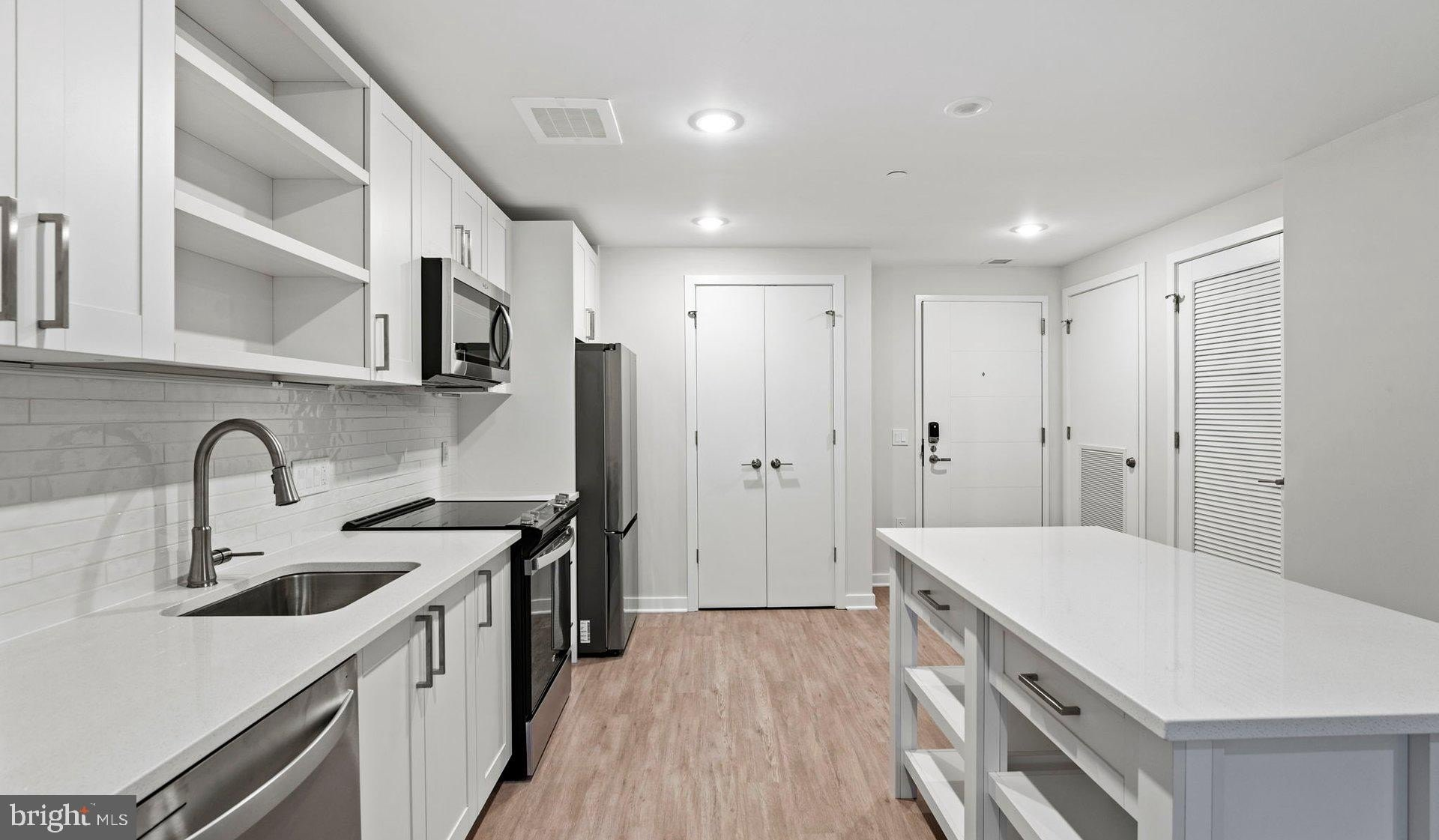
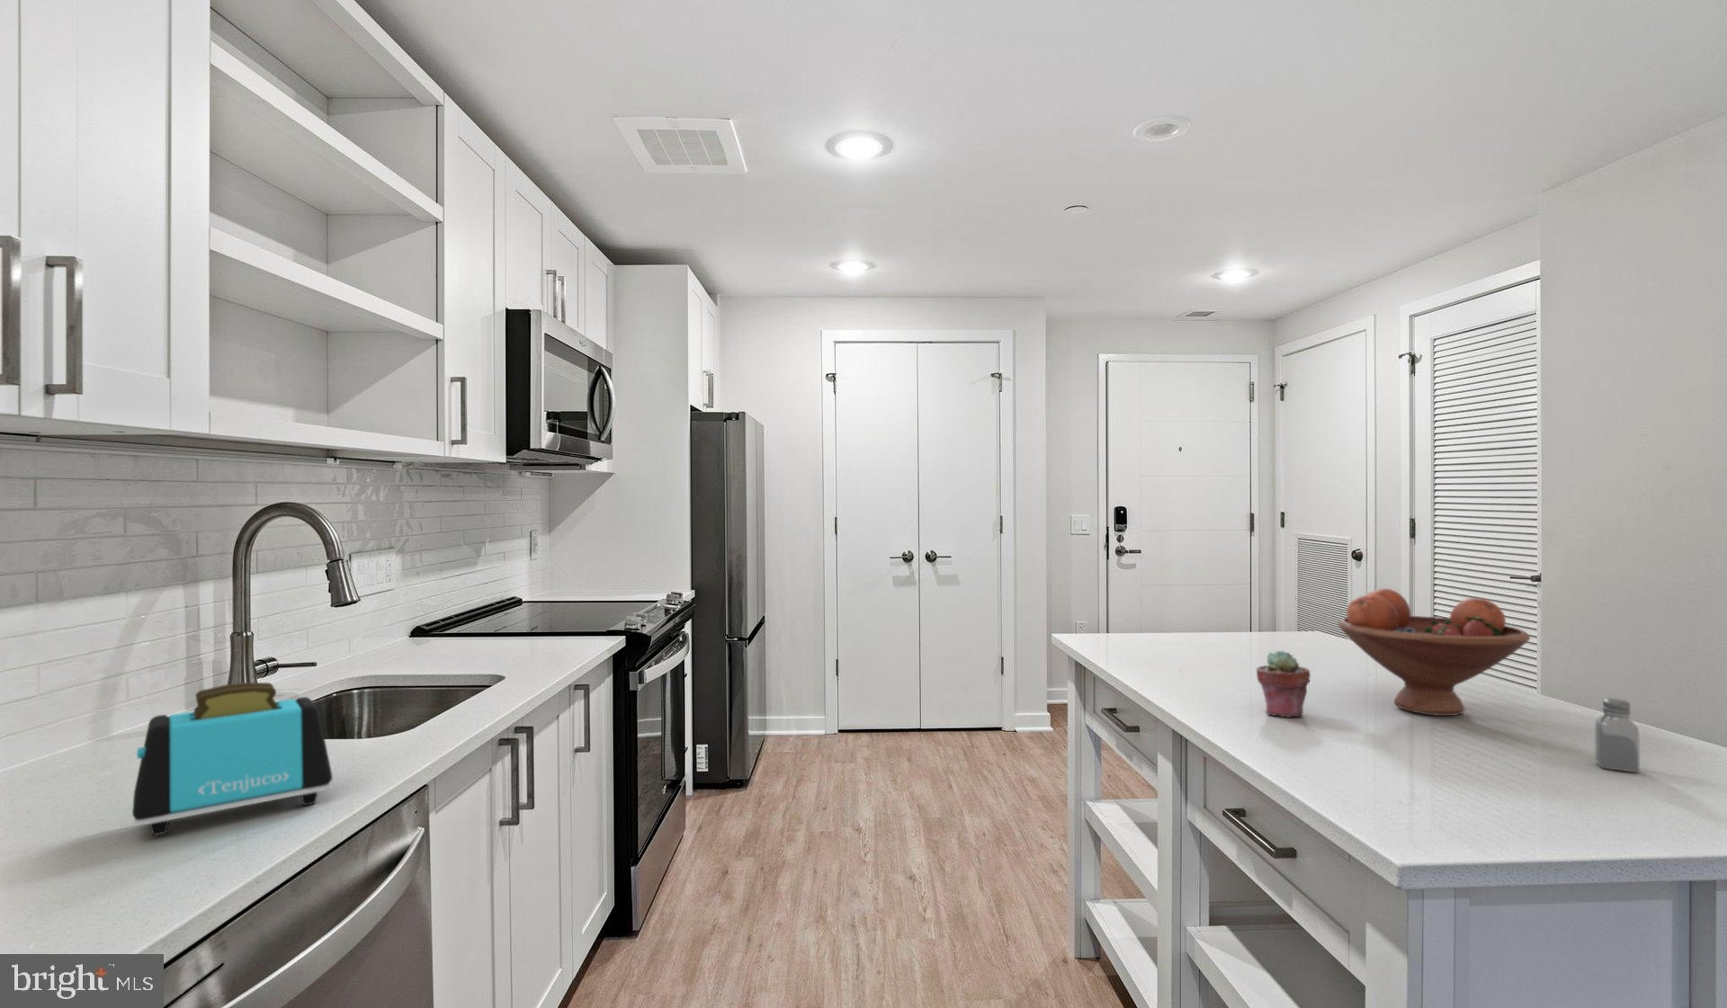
+ potted succulent [1255,649,1312,718]
+ fruit bowl [1337,588,1531,716]
+ toaster [131,682,334,836]
+ saltshaker [1594,697,1641,773]
